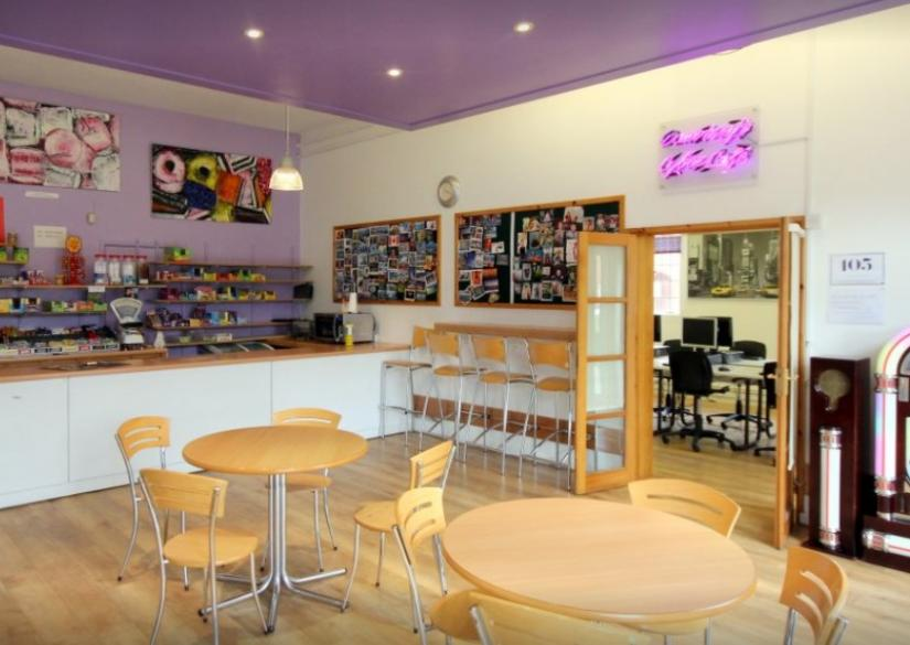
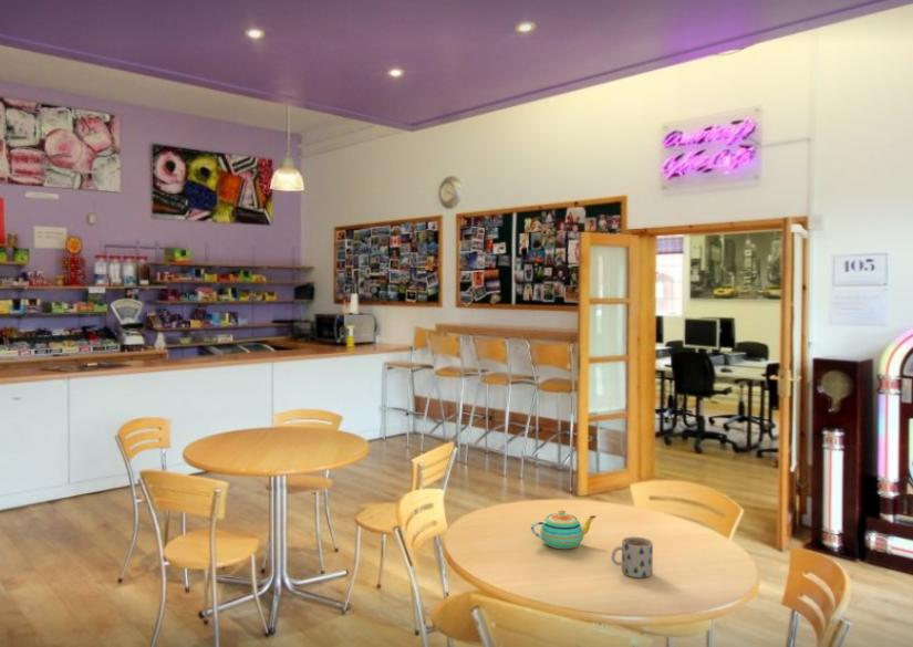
+ mug [610,535,654,578]
+ teapot [530,509,596,550]
